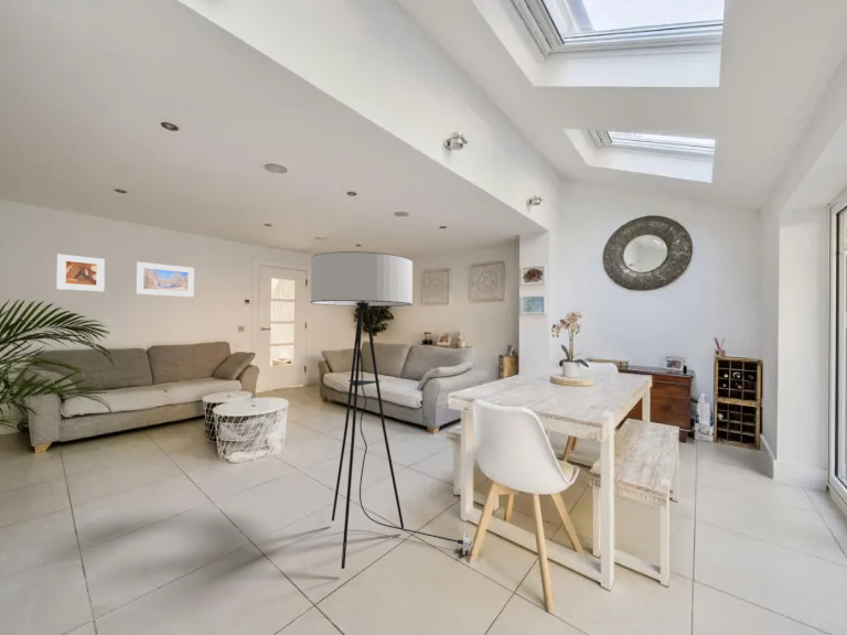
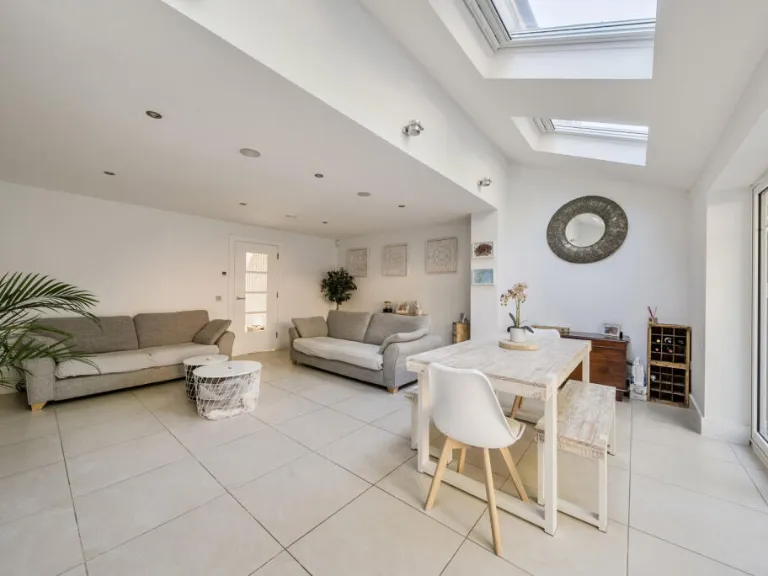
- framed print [136,261,195,298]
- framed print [55,254,106,292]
- floor lamp [310,250,474,570]
